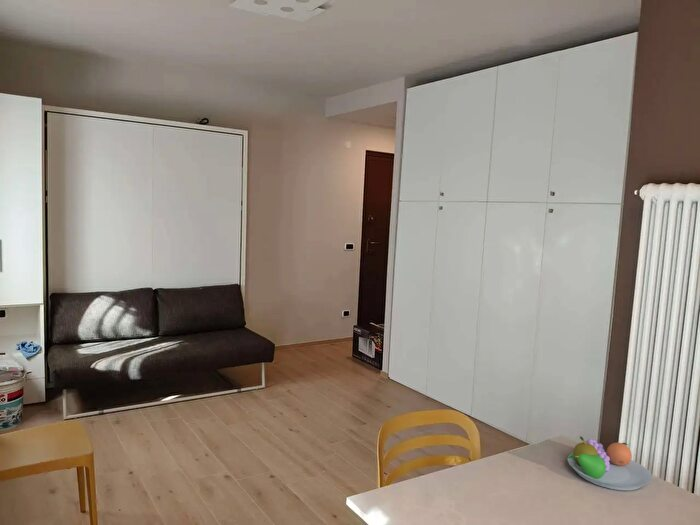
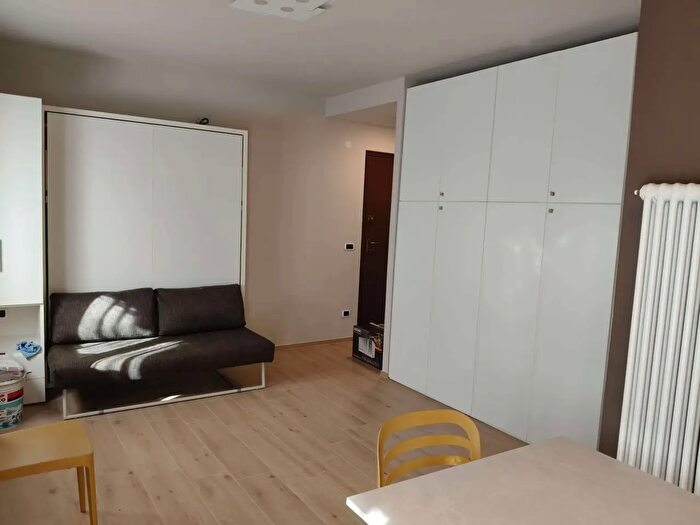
- fruit bowl [566,435,654,491]
